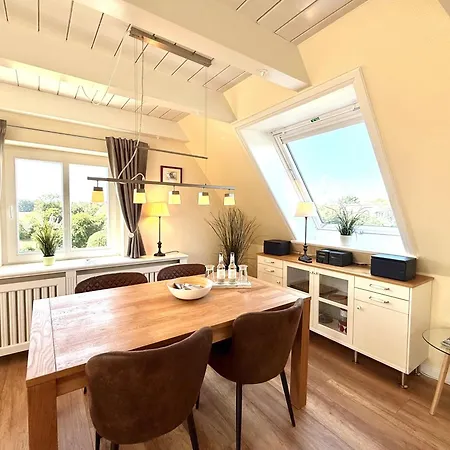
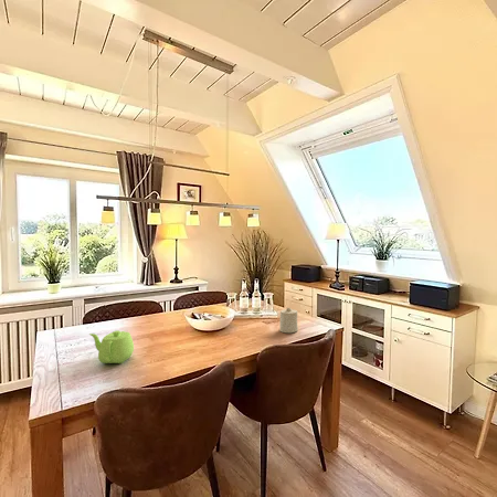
+ candle [278,307,299,334]
+ teapot [88,330,135,364]
